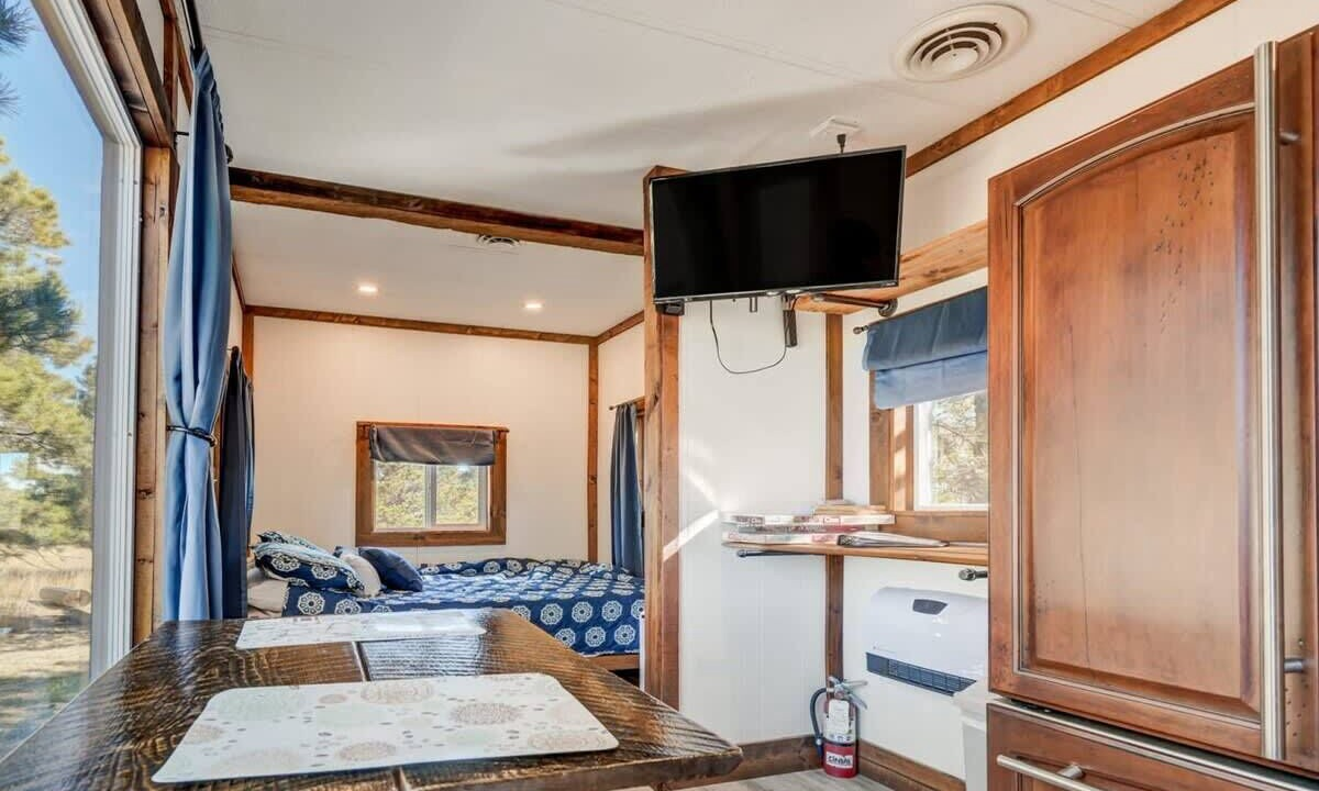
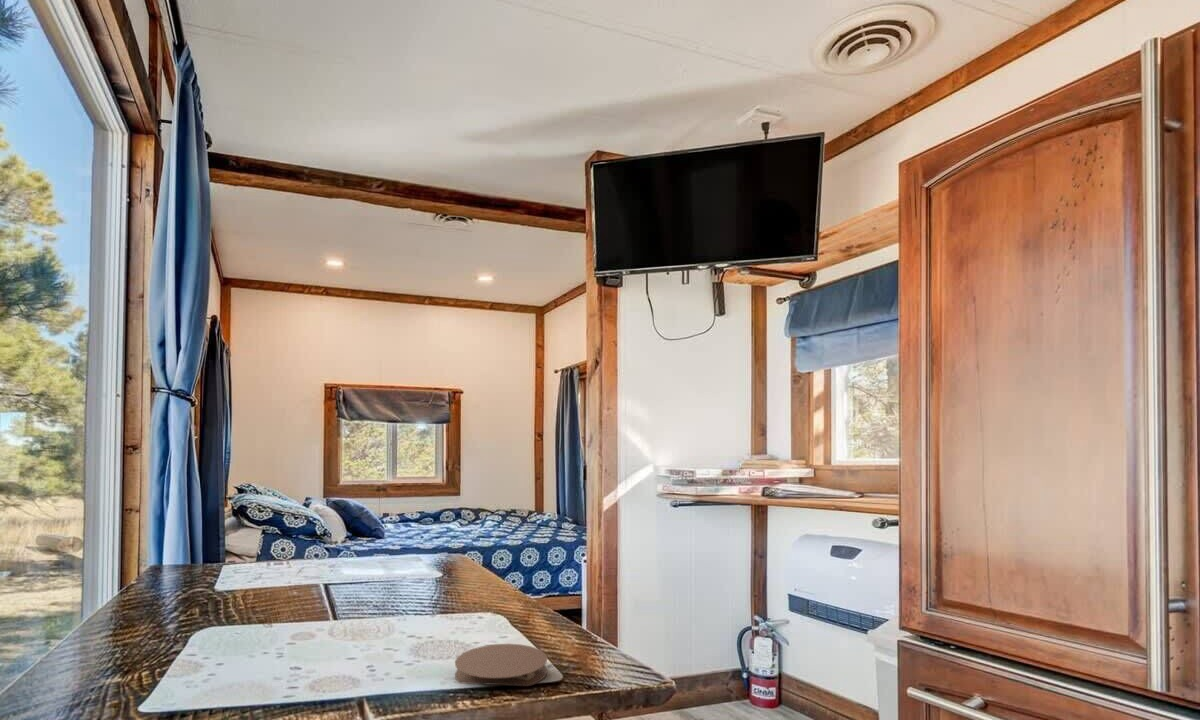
+ coaster [454,643,549,687]
